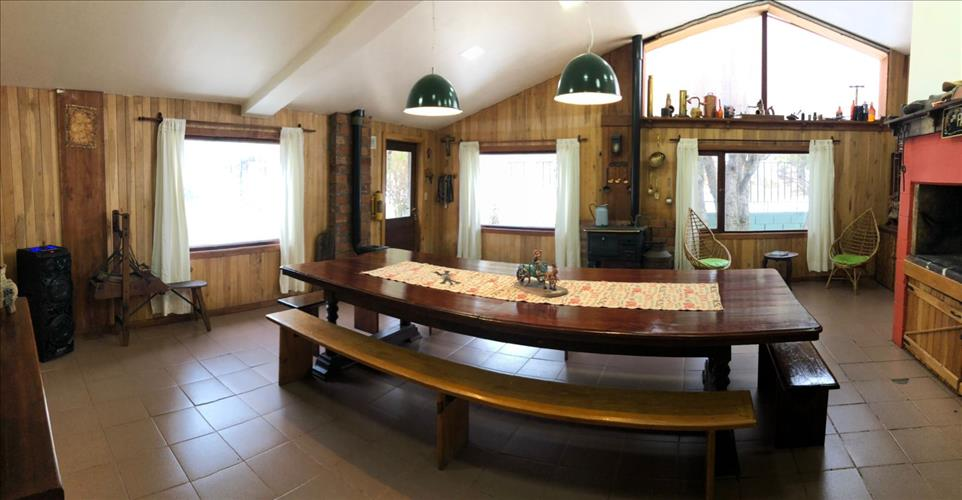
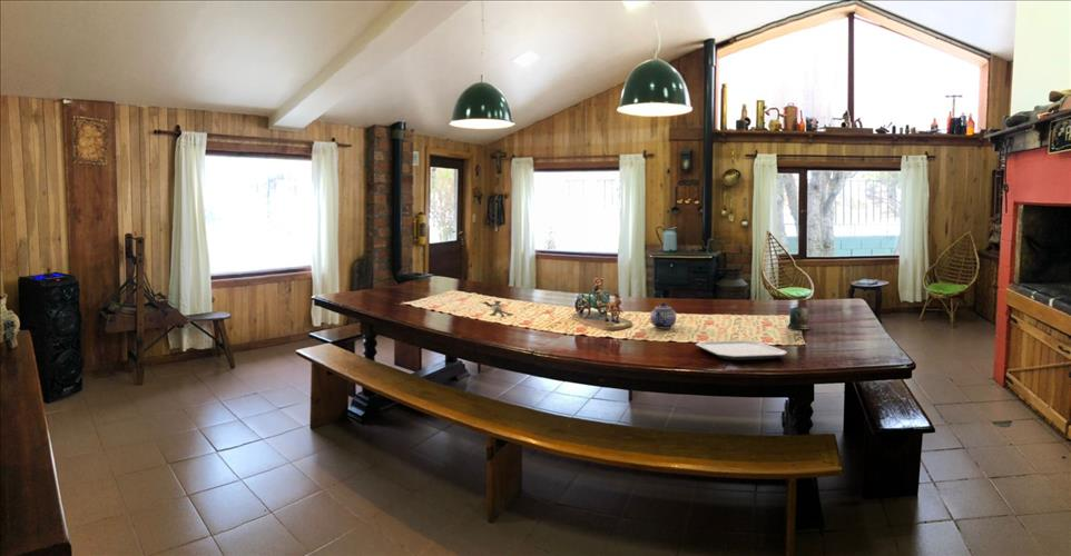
+ teapot [649,301,677,330]
+ mug [787,306,810,330]
+ plate [695,339,788,361]
